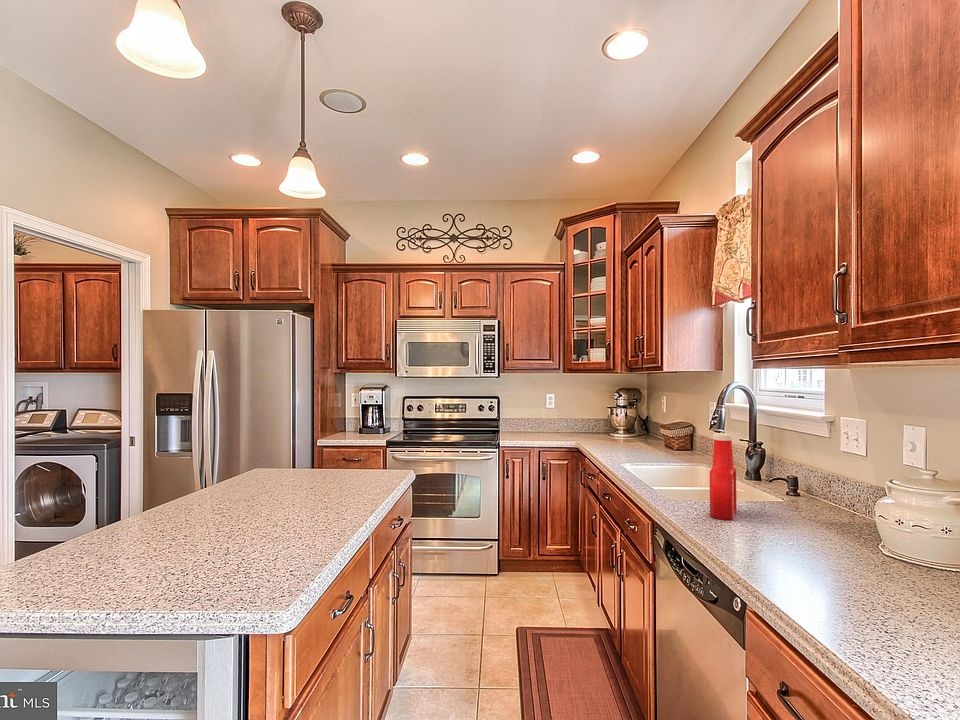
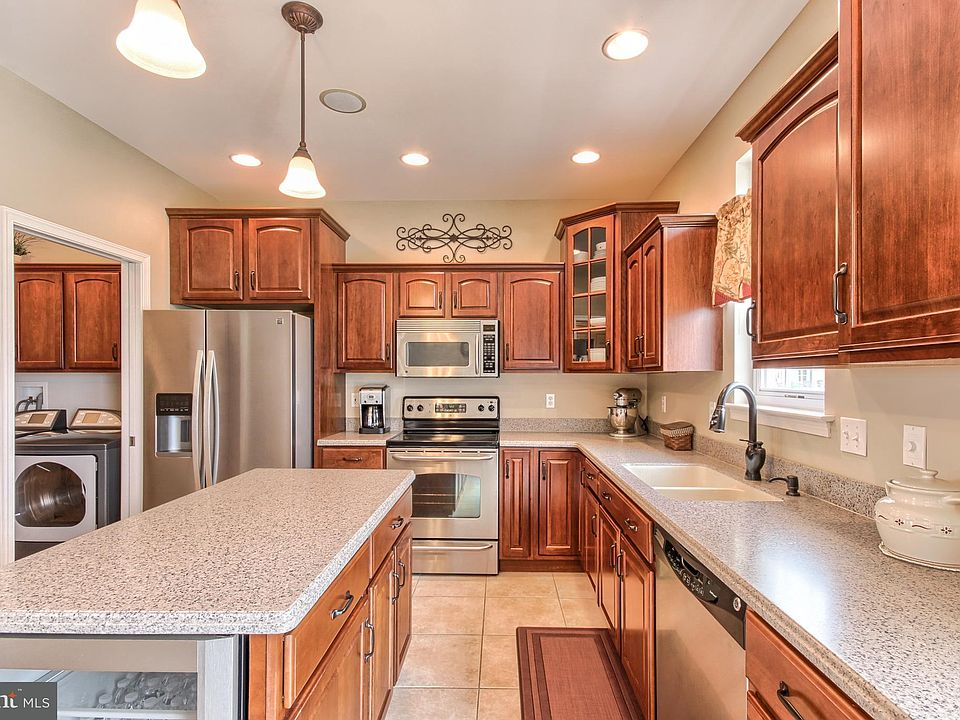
- soap bottle [709,432,738,521]
